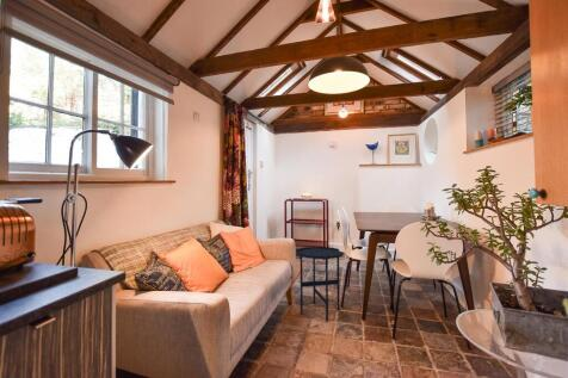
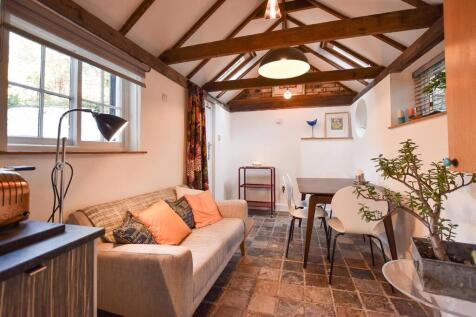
- side table [296,246,345,322]
